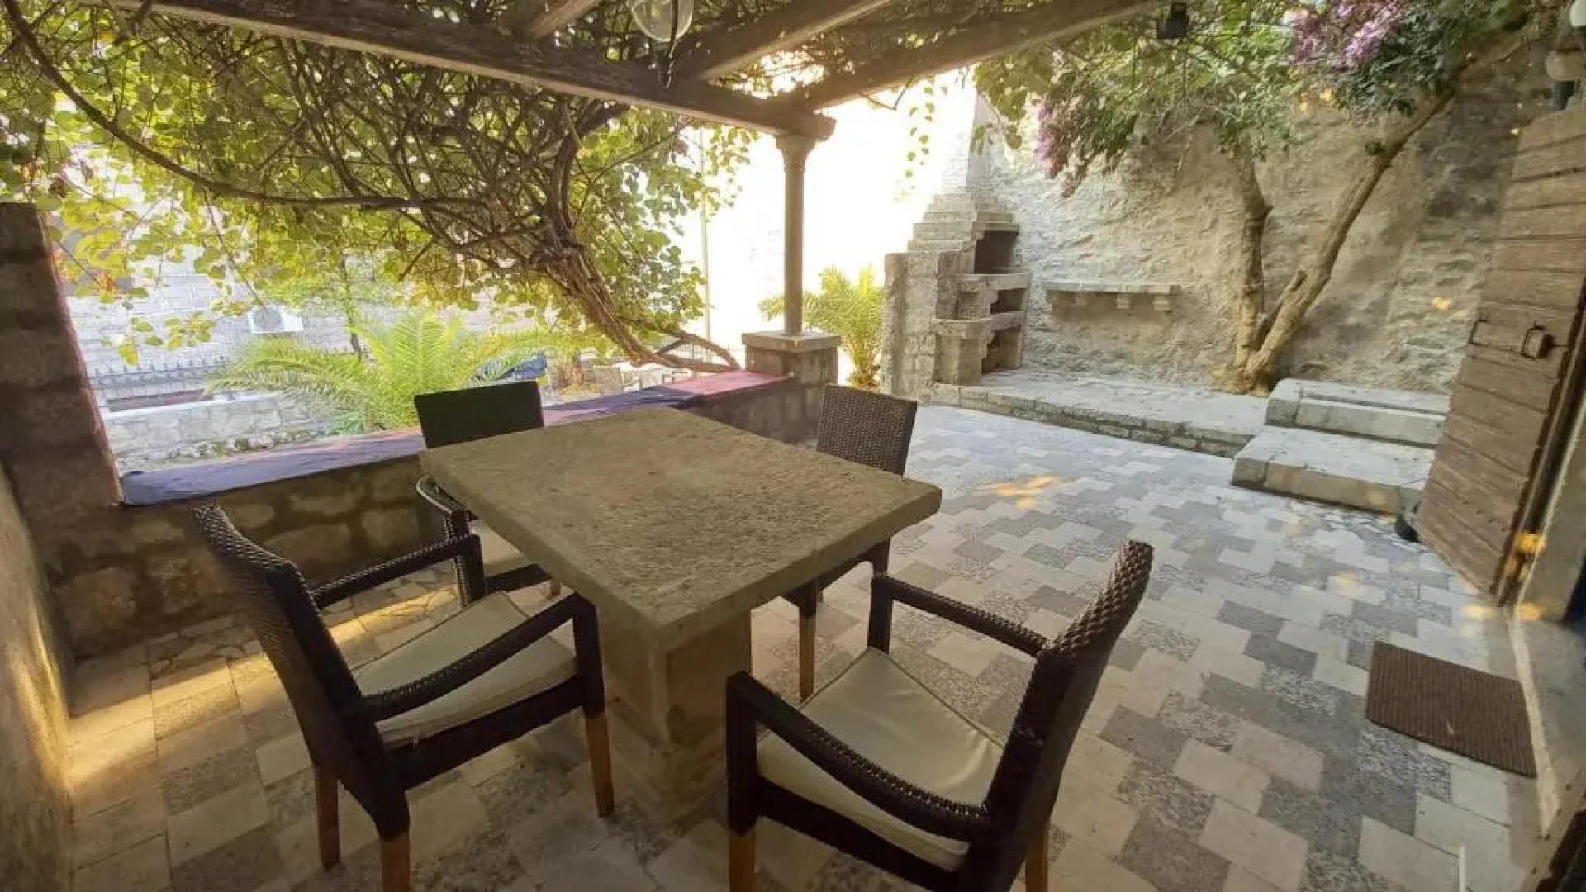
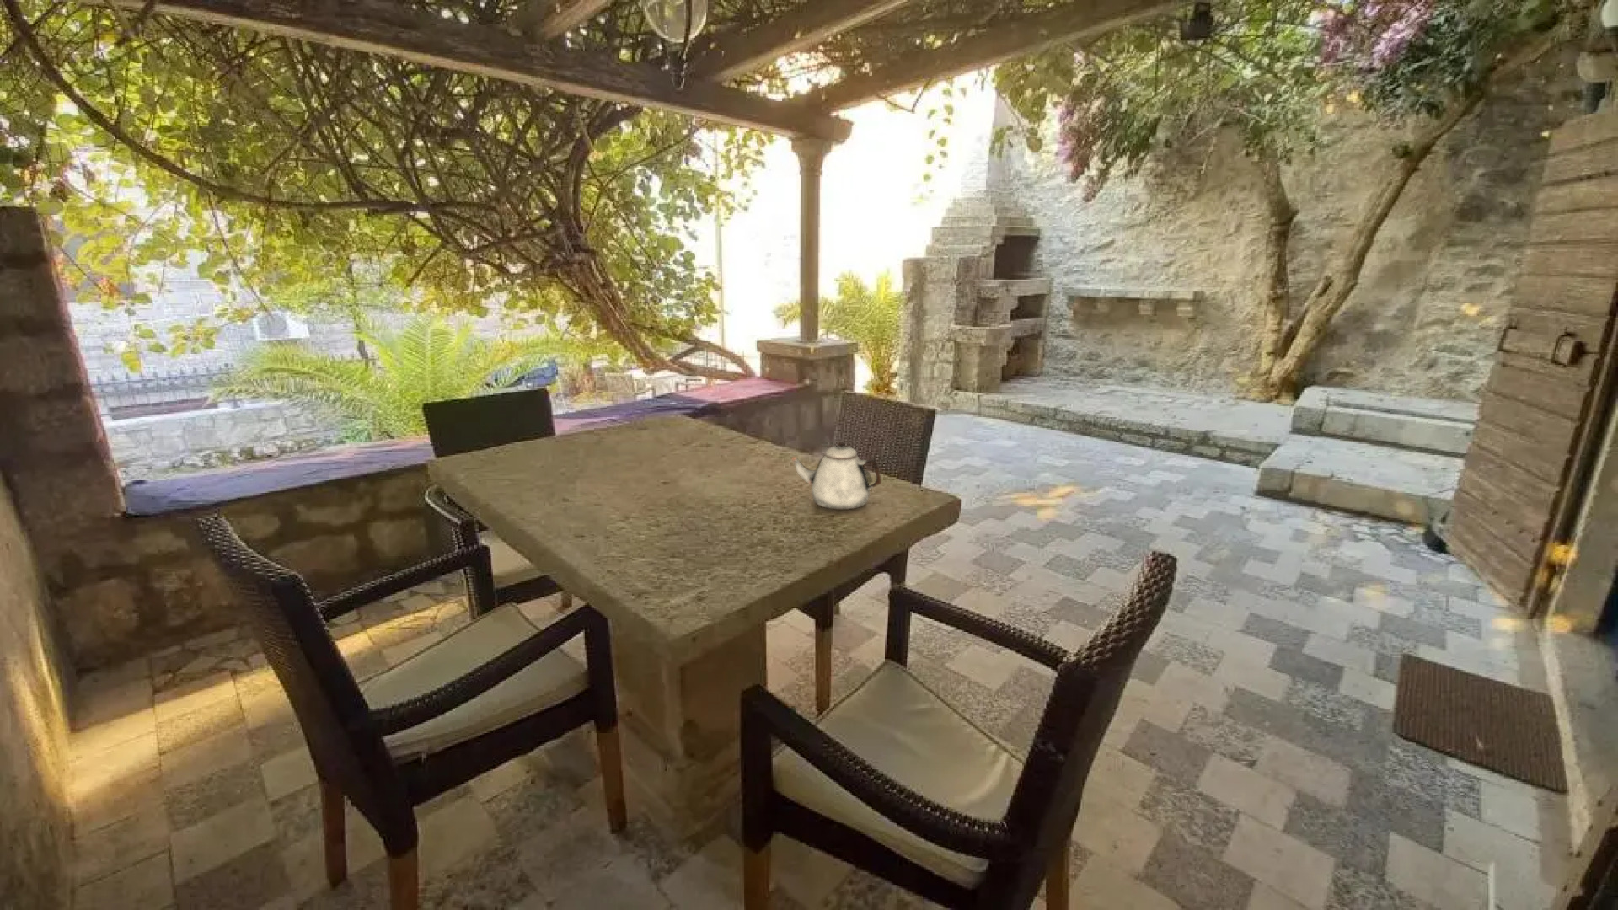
+ teapot [790,441,882,511]
